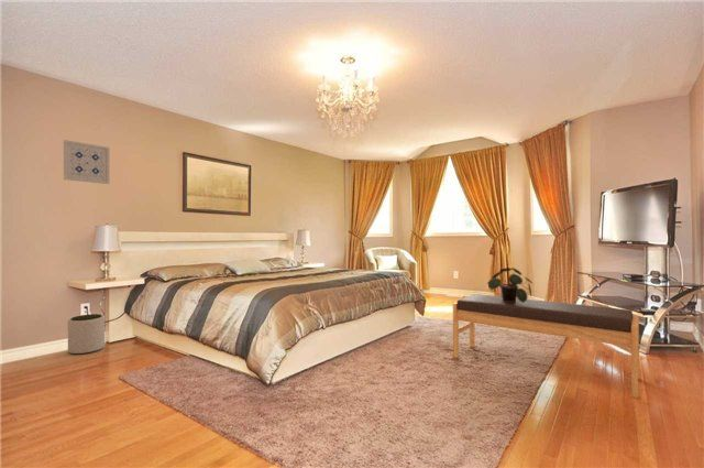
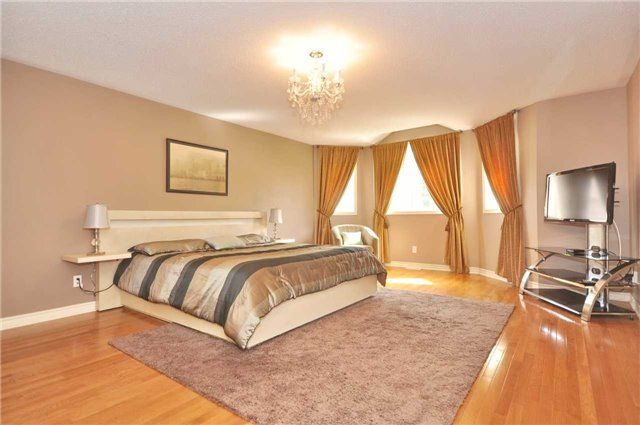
- bench [452,293,640,400]
- potted plant [486,266,534,303]
- wall art [63,139,110,185]
- plant pot [67,313,106,356]
